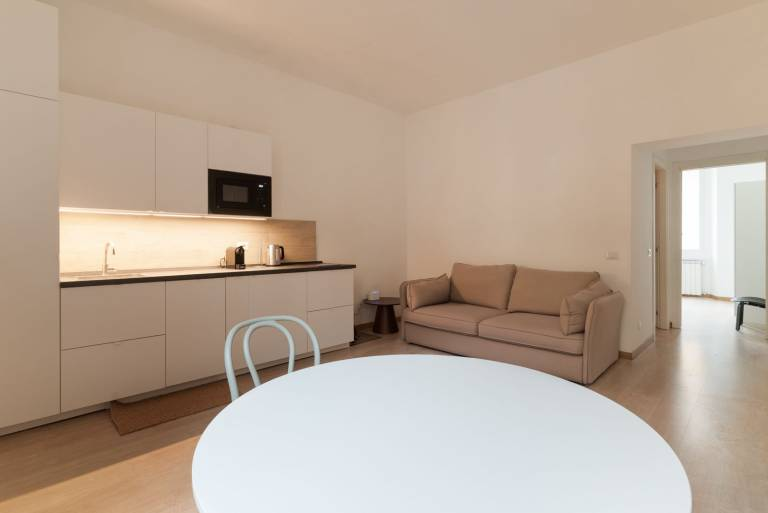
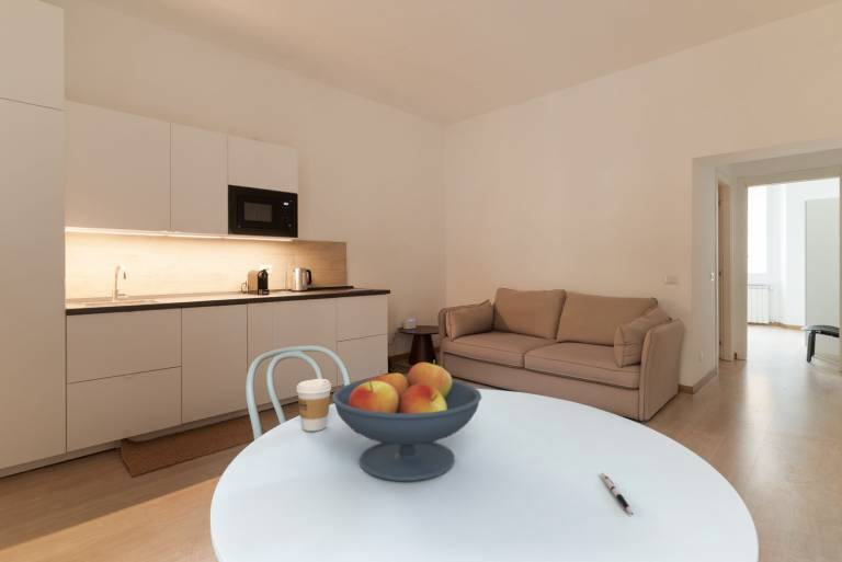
+ coffee cup [295,378,332,432]
+ pen [600,472,634,516]
+ fruit bowl [331,359,482,482]
